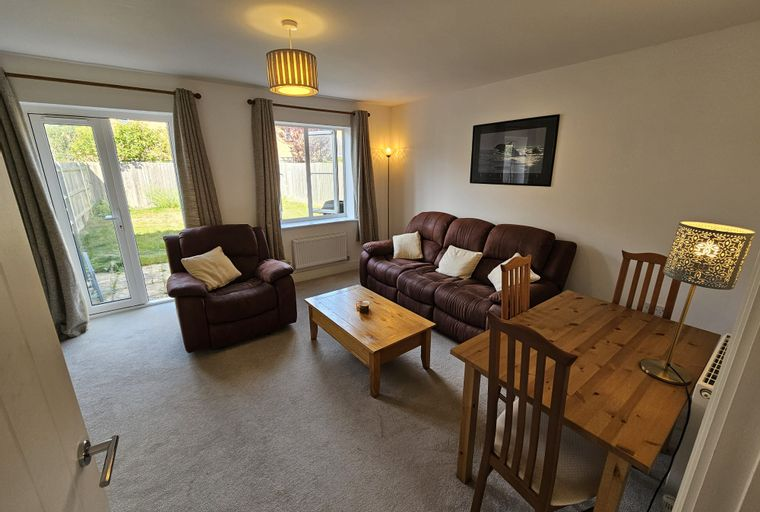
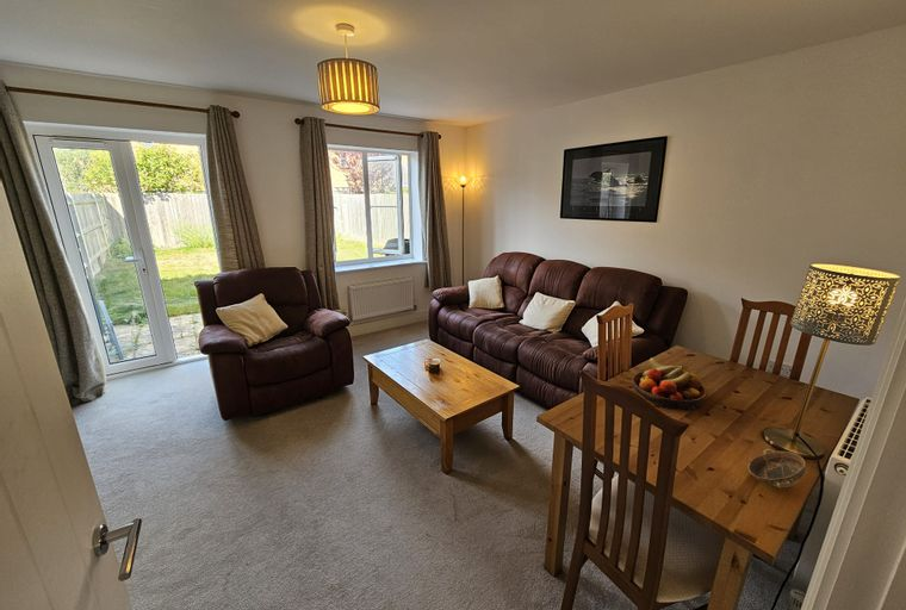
+ bowl [747,448,807,490]
+ fruit bowl [631,356,708,411]
